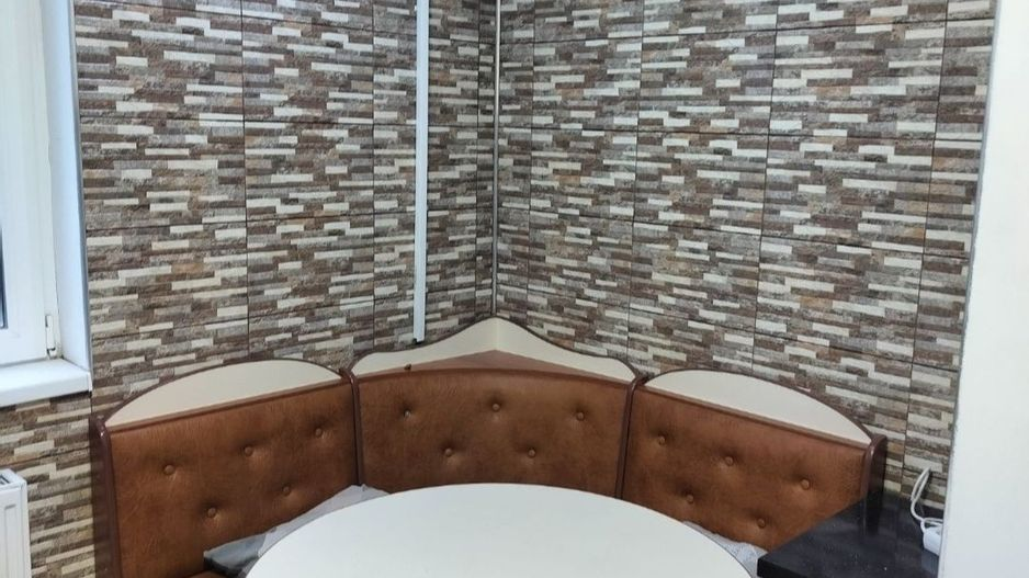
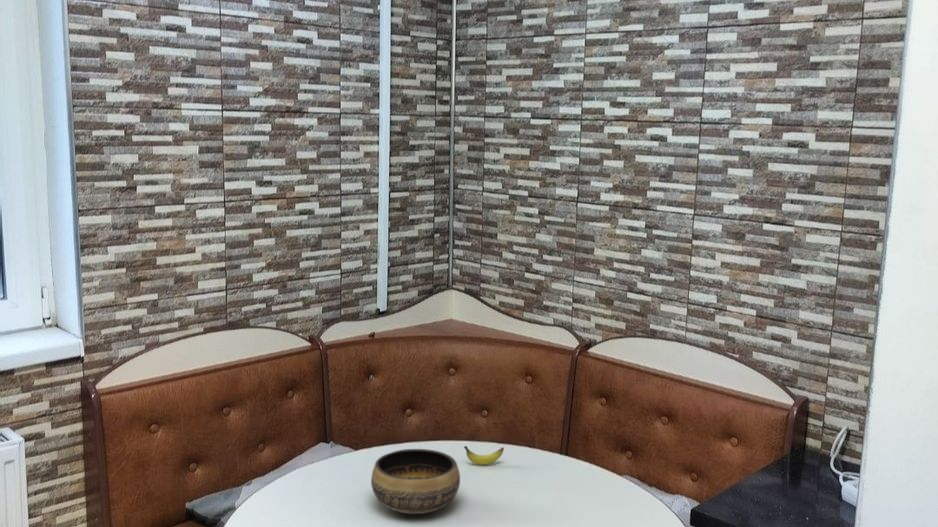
+ bowl [370,448,461,515]
+ banana [463,445,505,466]
